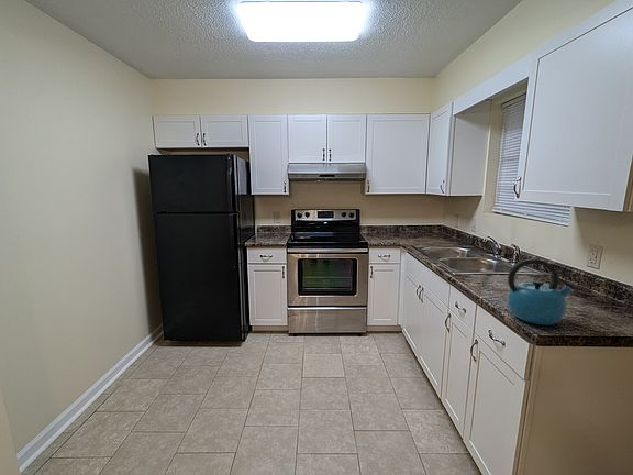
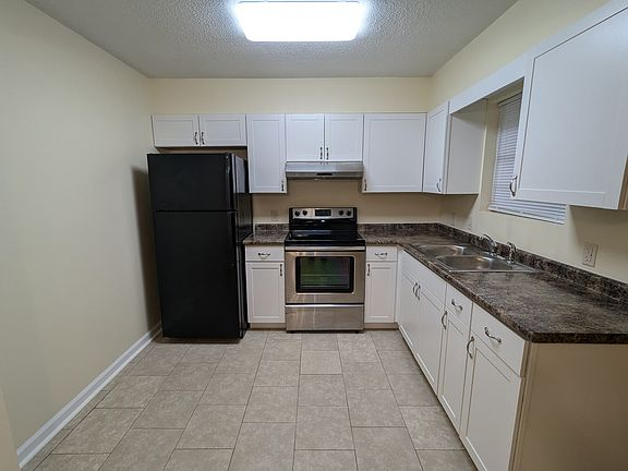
- kettle [507,257,577,327]
